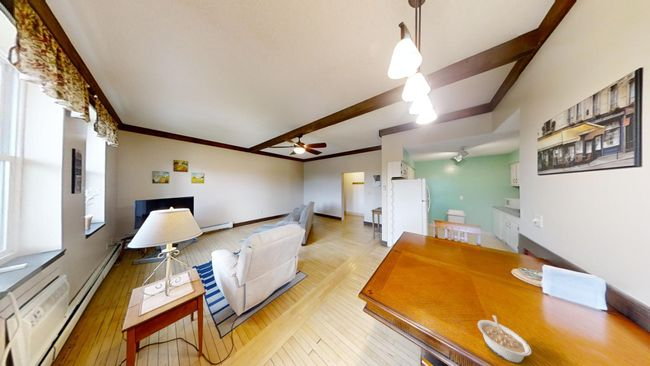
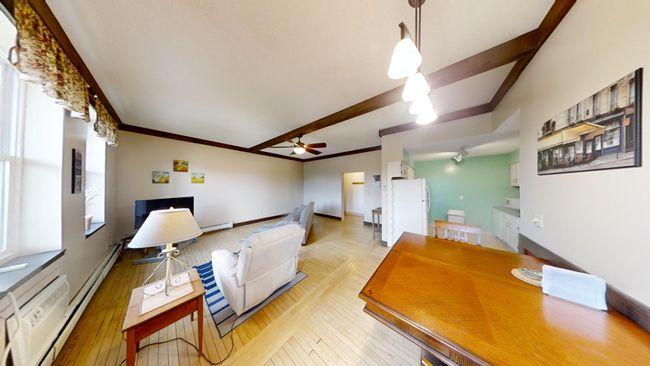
- legume [477,314,532,364]
